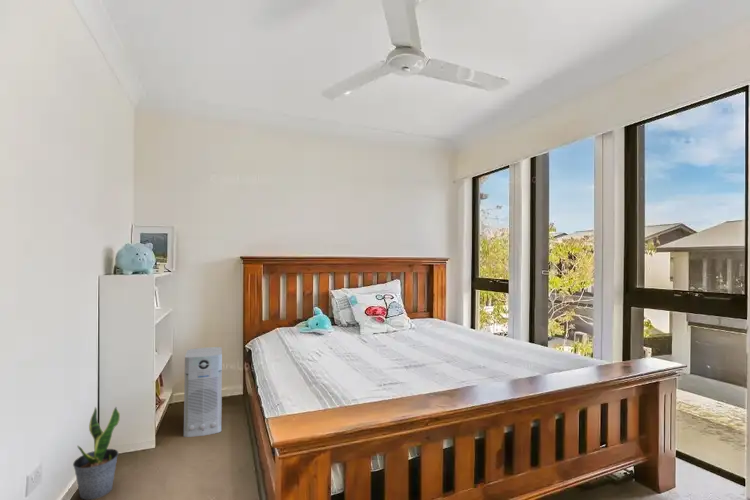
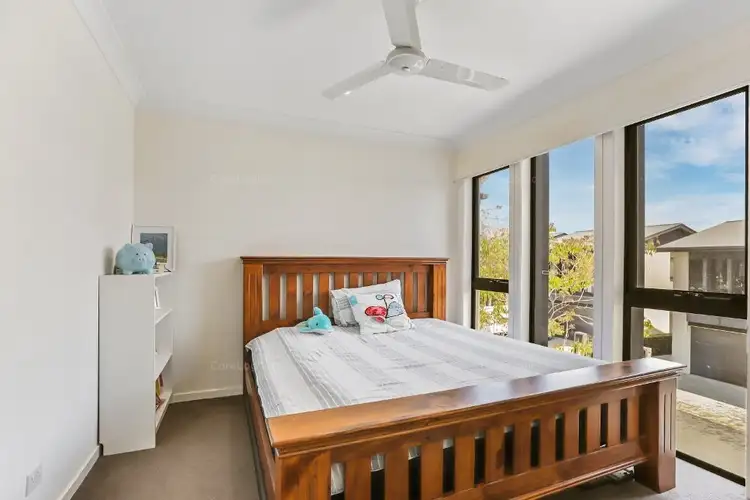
- potted plant [72,406,121,500]
- air purifier [183,346,223,438]
